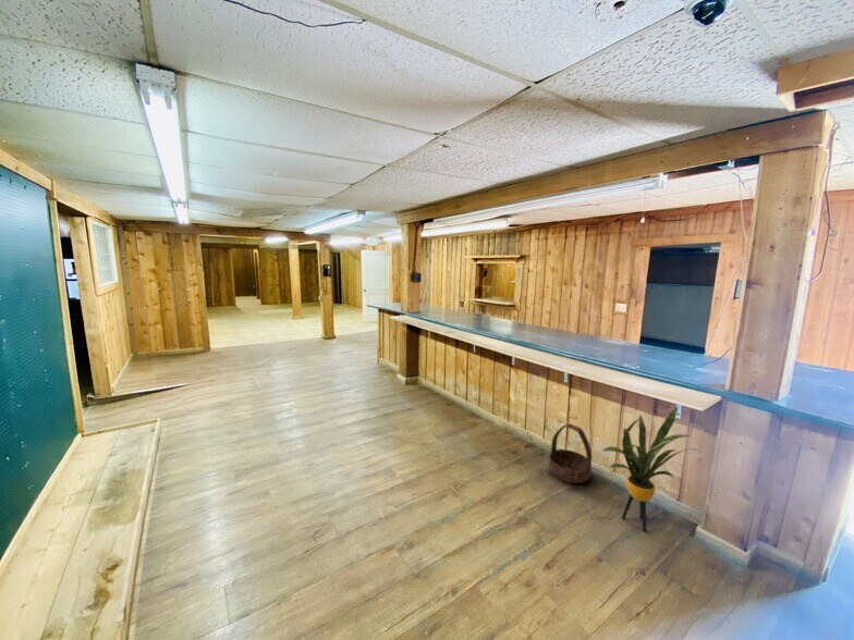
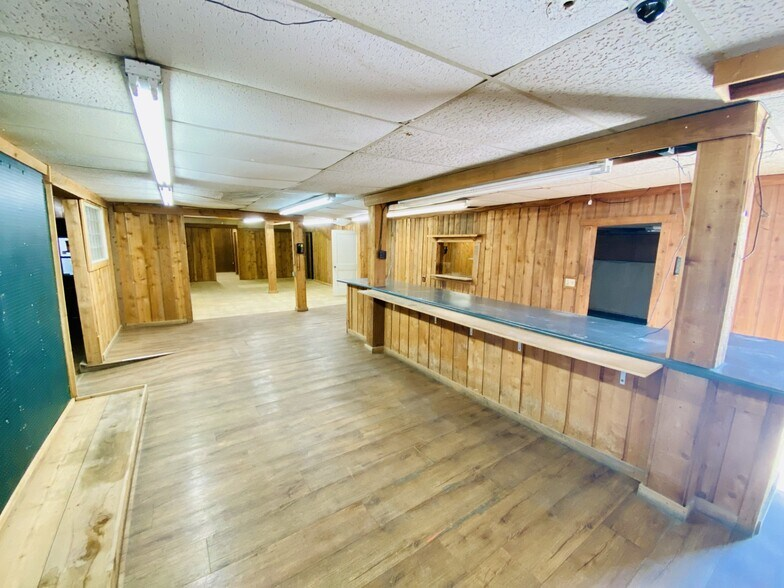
- basket [548,422,593,484]
- house plant [601,406,699,532]
